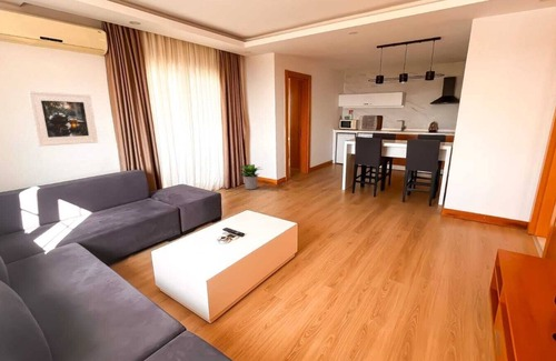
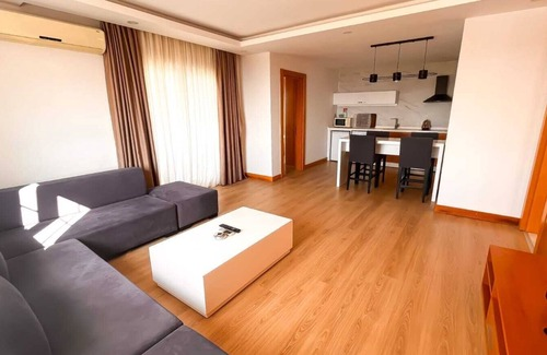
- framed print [27,90,99,147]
- potted plant [238,163,264,190]
